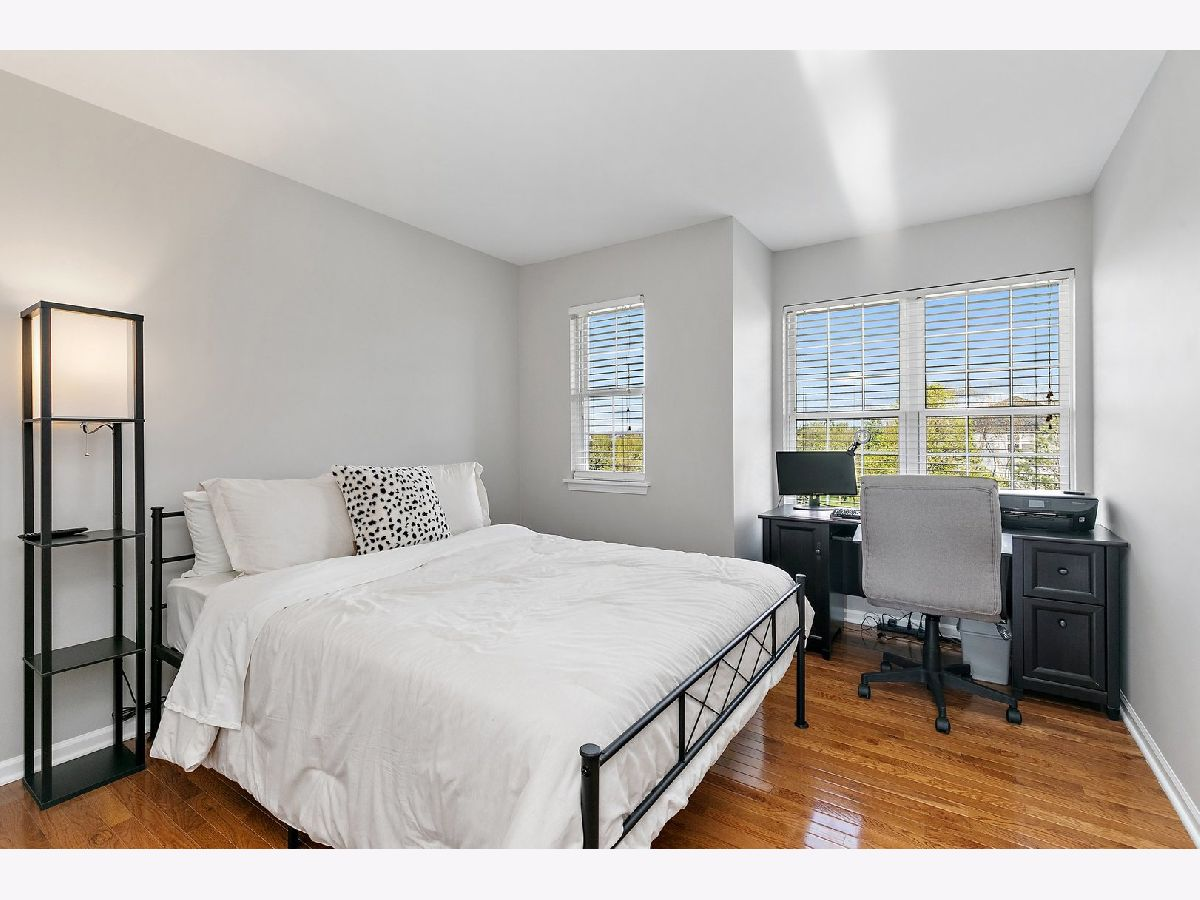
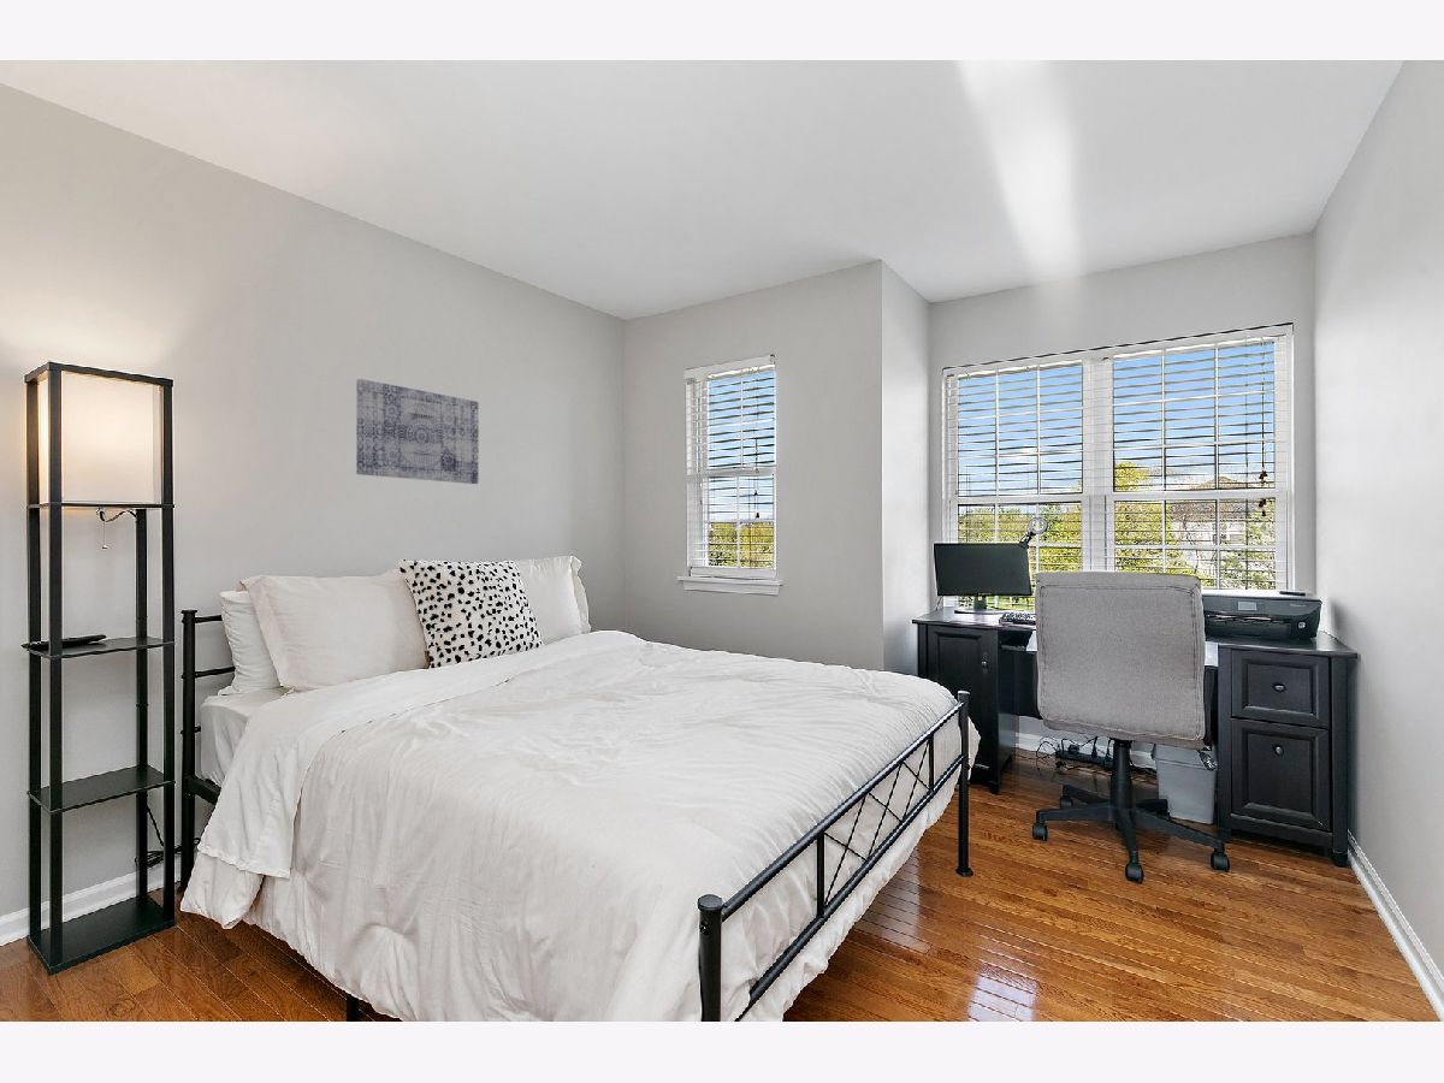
+ wall art [355,378,480,485]
